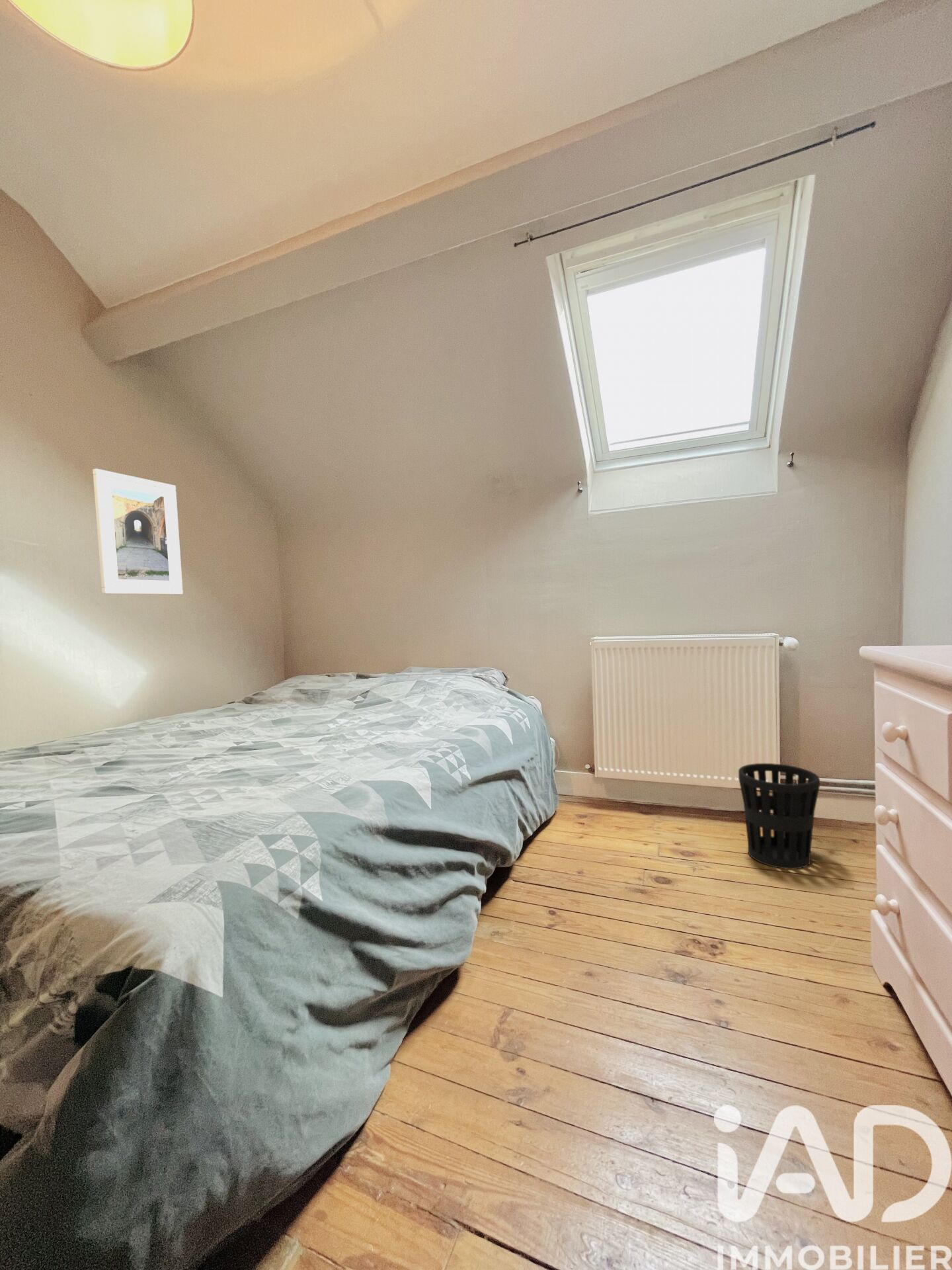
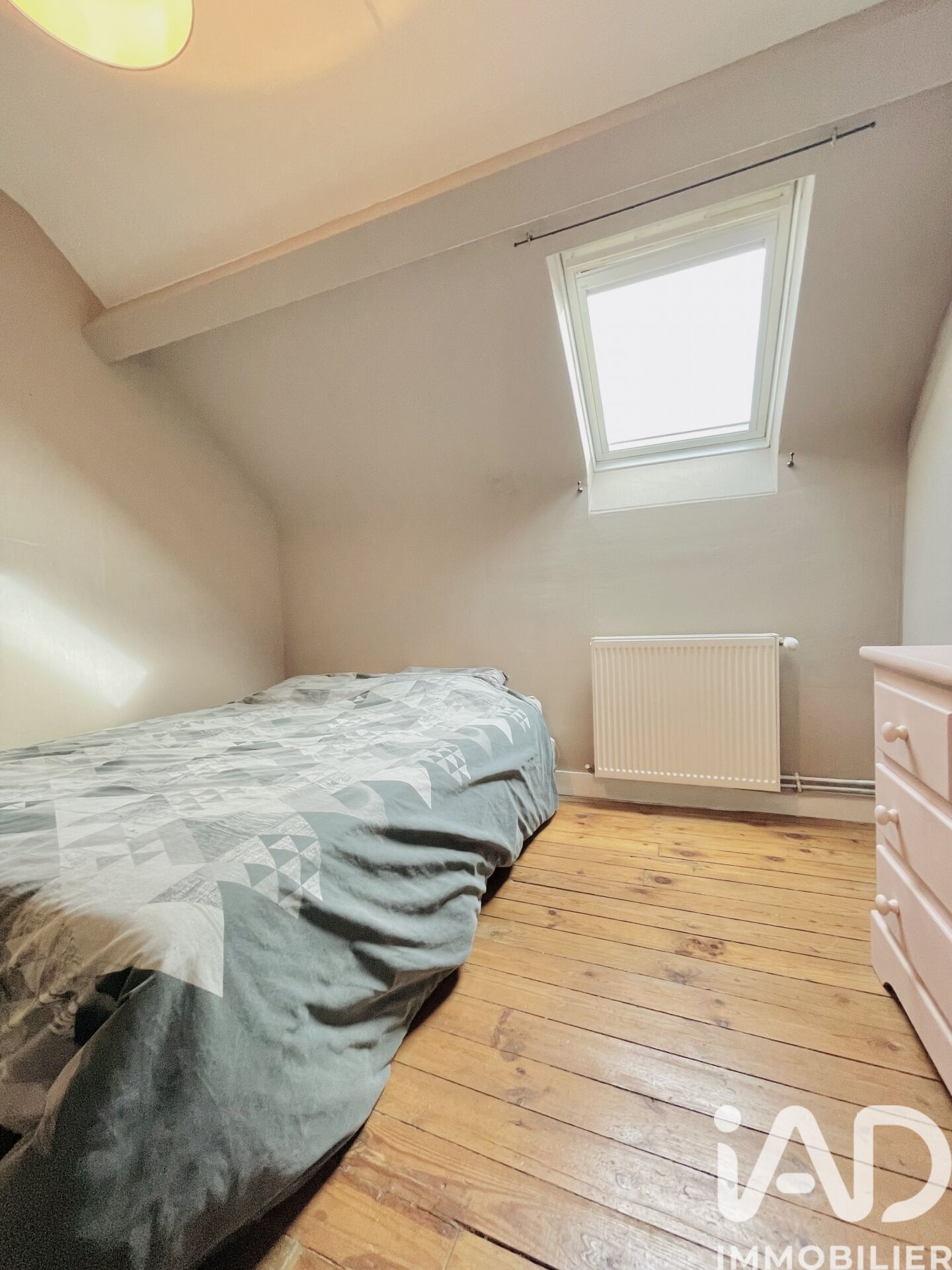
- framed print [92,468,184,595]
- wastebasket [738,763,820,870]
